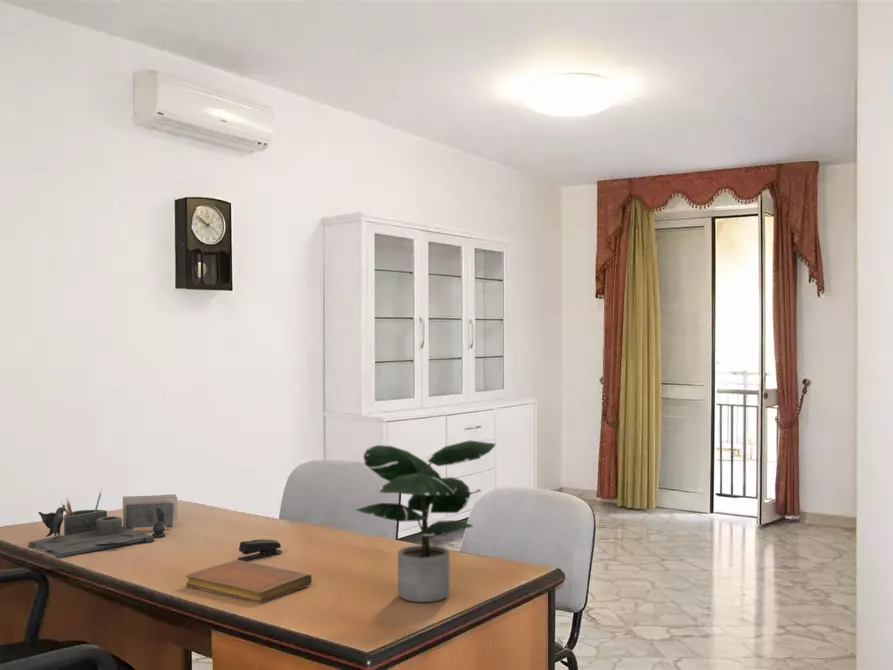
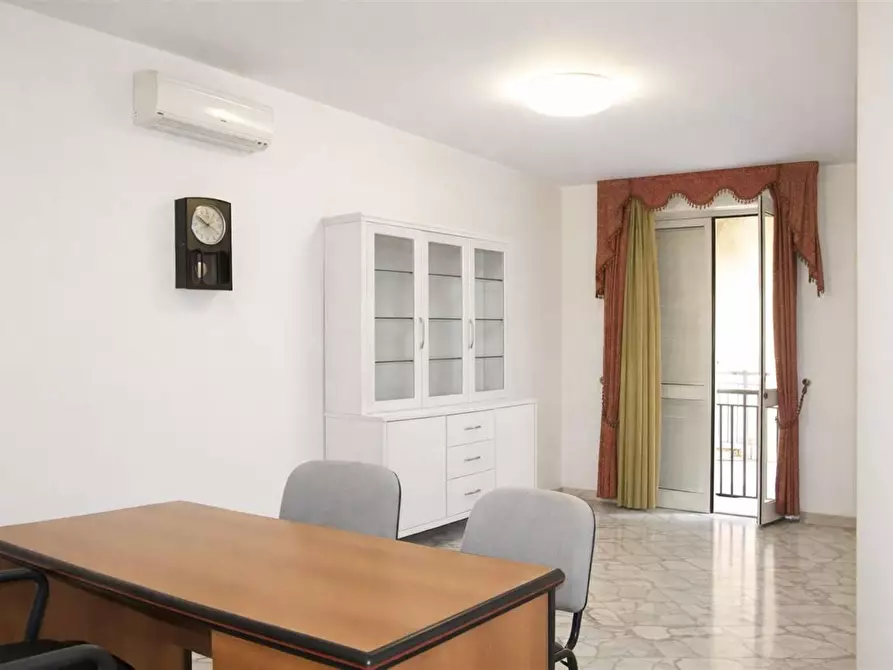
- desk organizer [27,487,179,560]
- potted plant [355,439,497,603]
- stapler [237,538,283,561]
- notebook [185,559,313,604]
